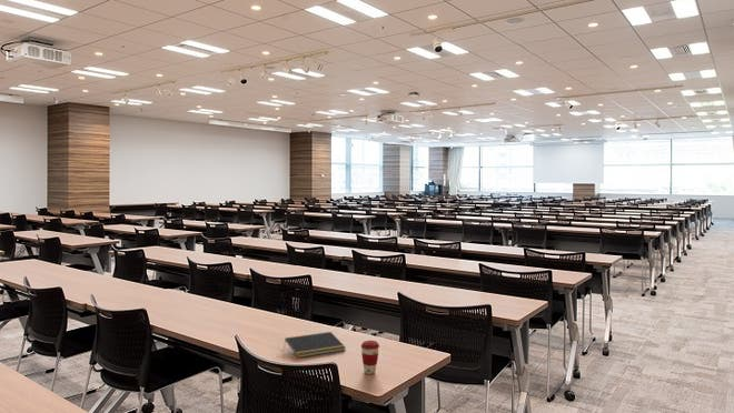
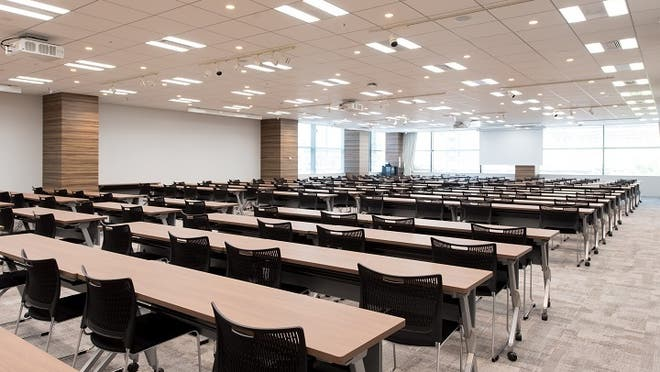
- notepad [282,331,347,359]
- coffee cup [360,340,380,375]
